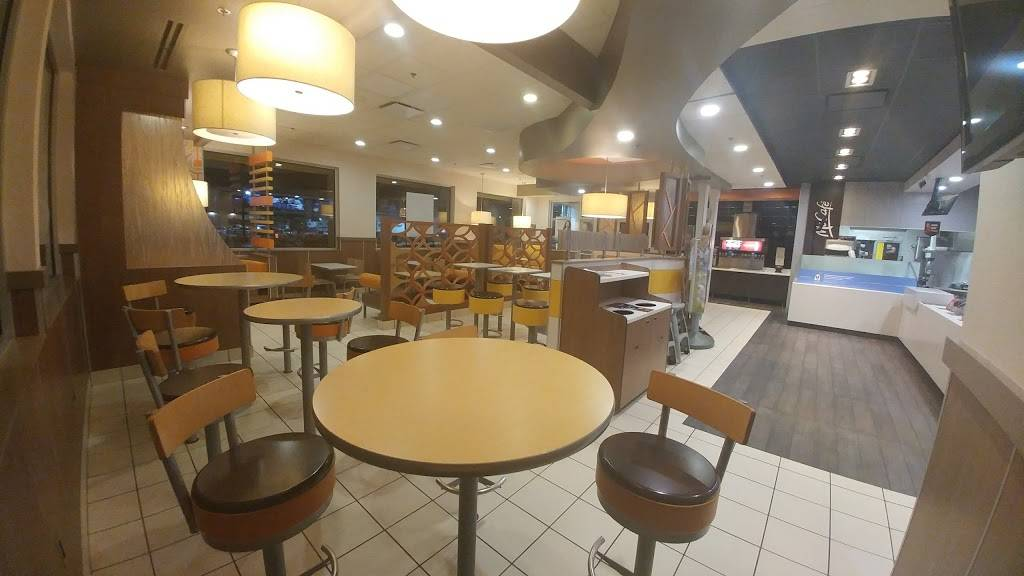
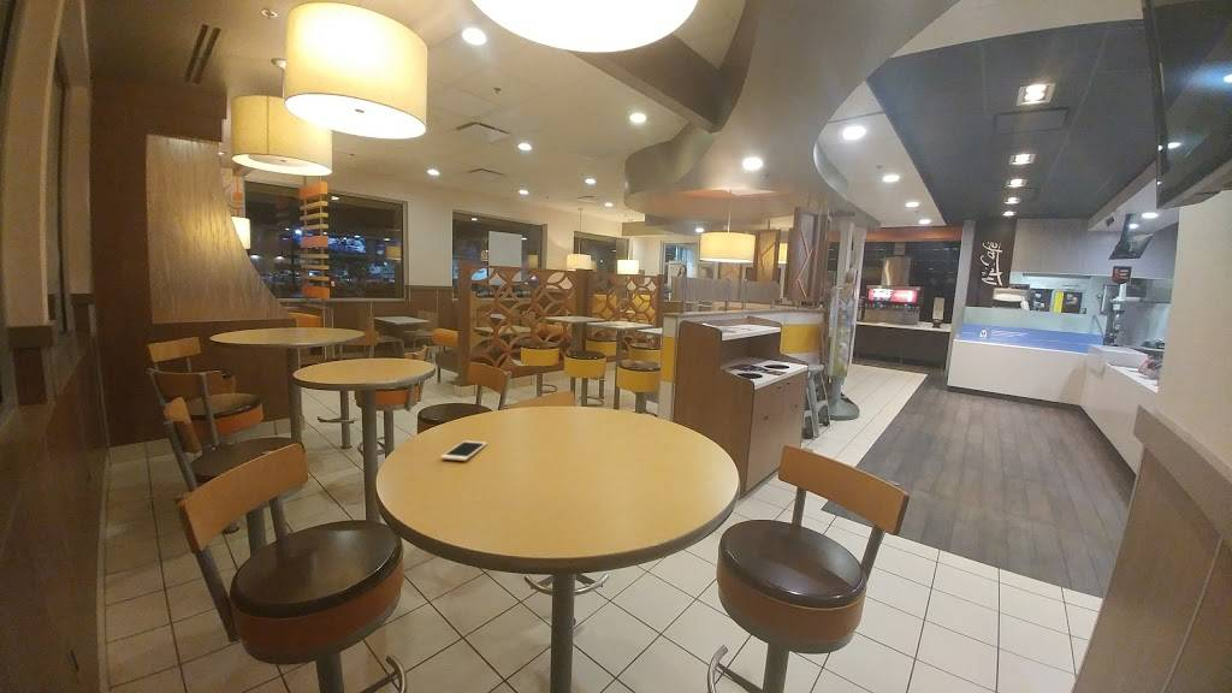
+ cell phone [439,439,488,462]
